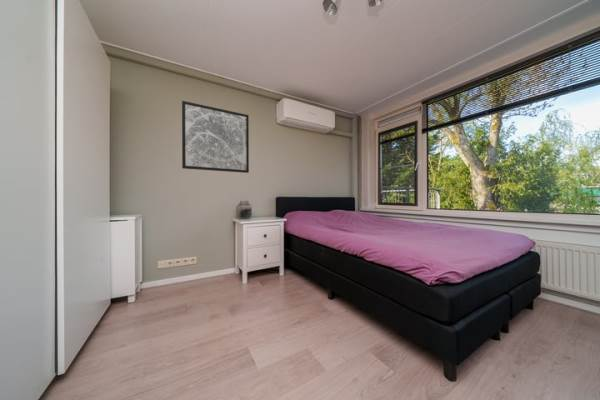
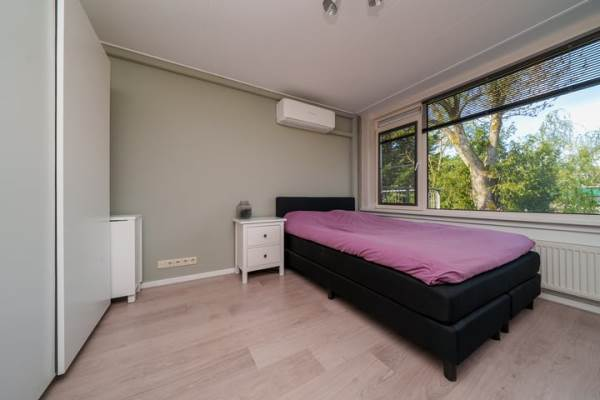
- wall art [181,100,250,174]
